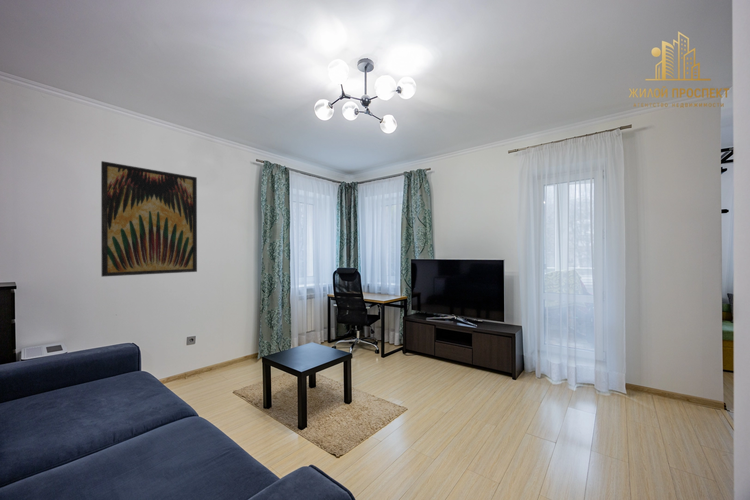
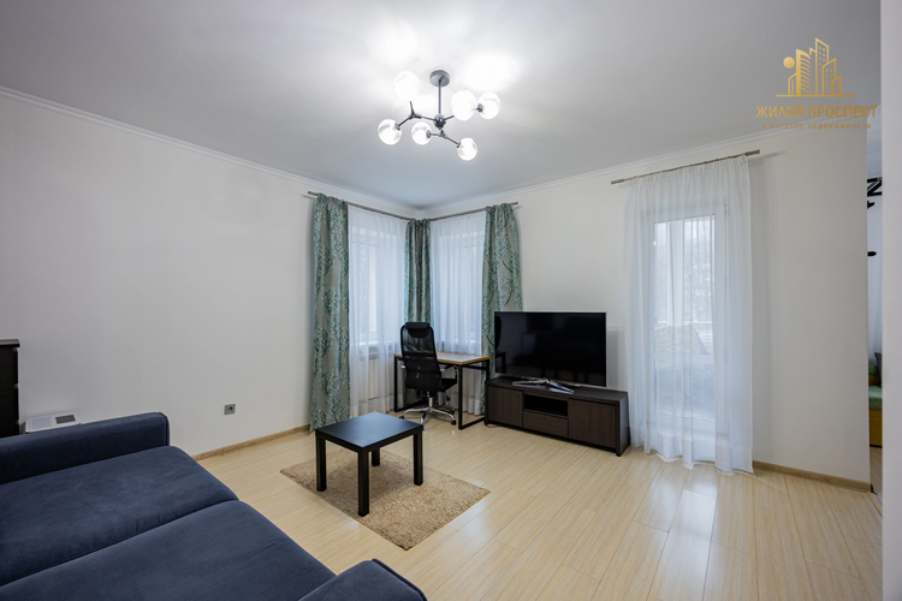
- wall art [100,160,198,278]
